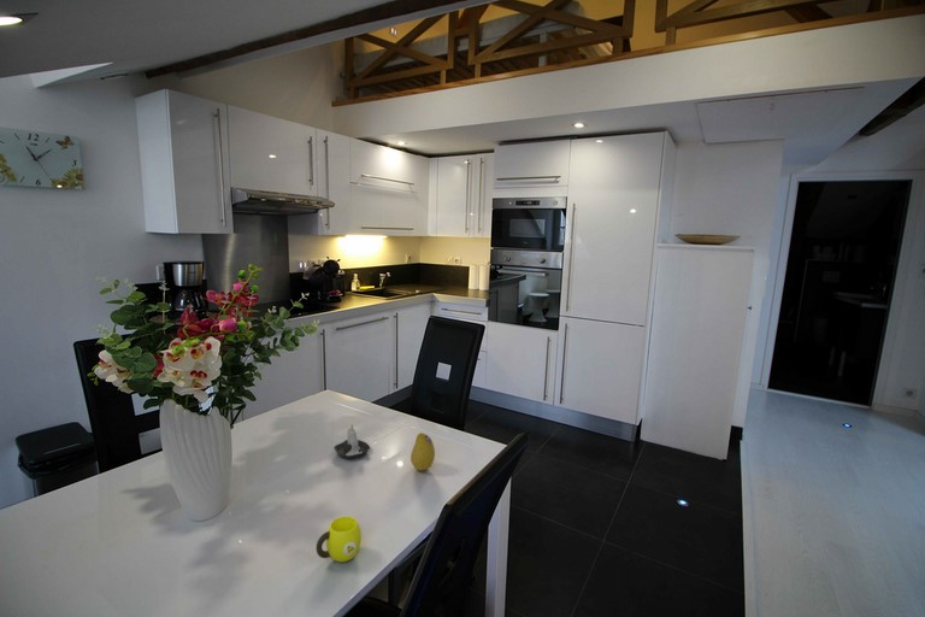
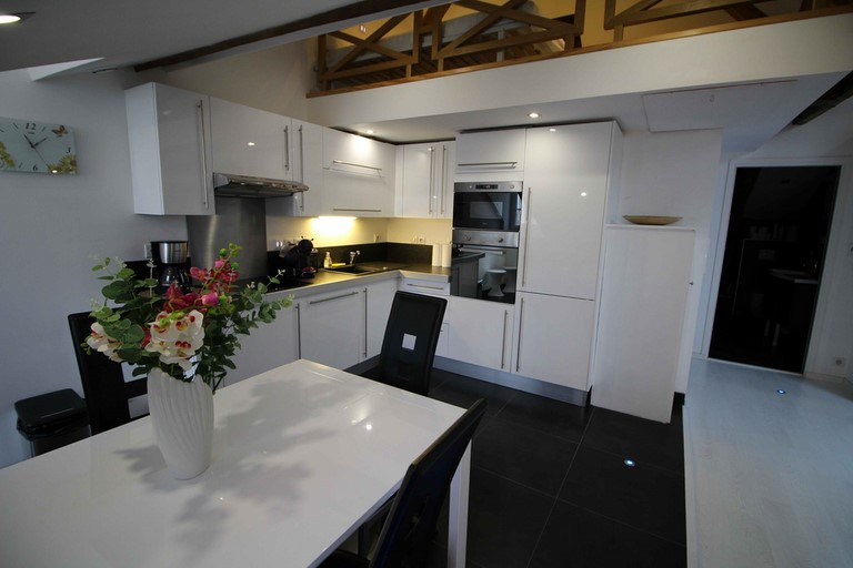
- candle [332,423,371,460]
- cup [316,516,363,563]
- fruit [410,431,436,472]
